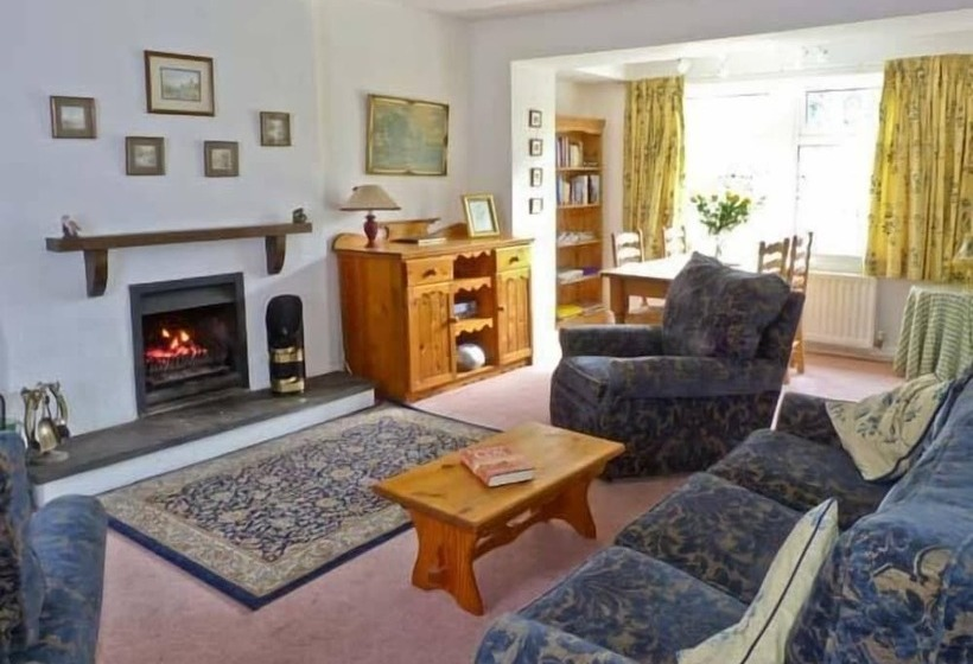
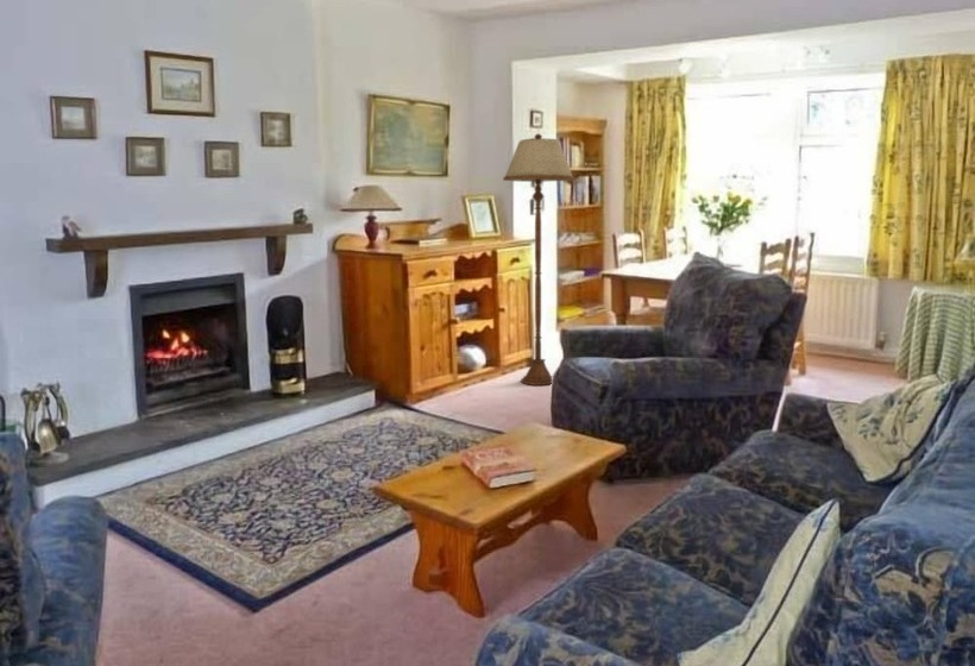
+ floor lamp [502,133,575,387]
